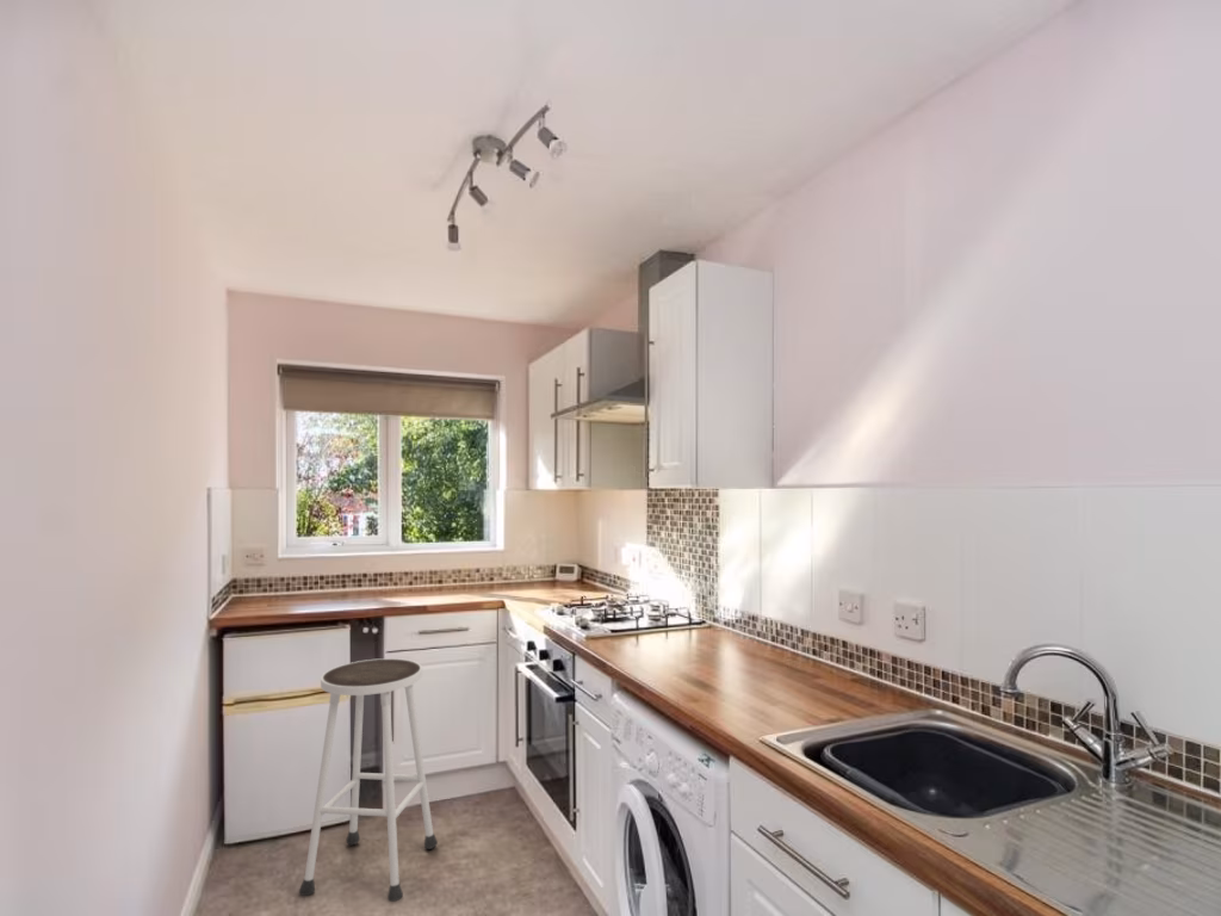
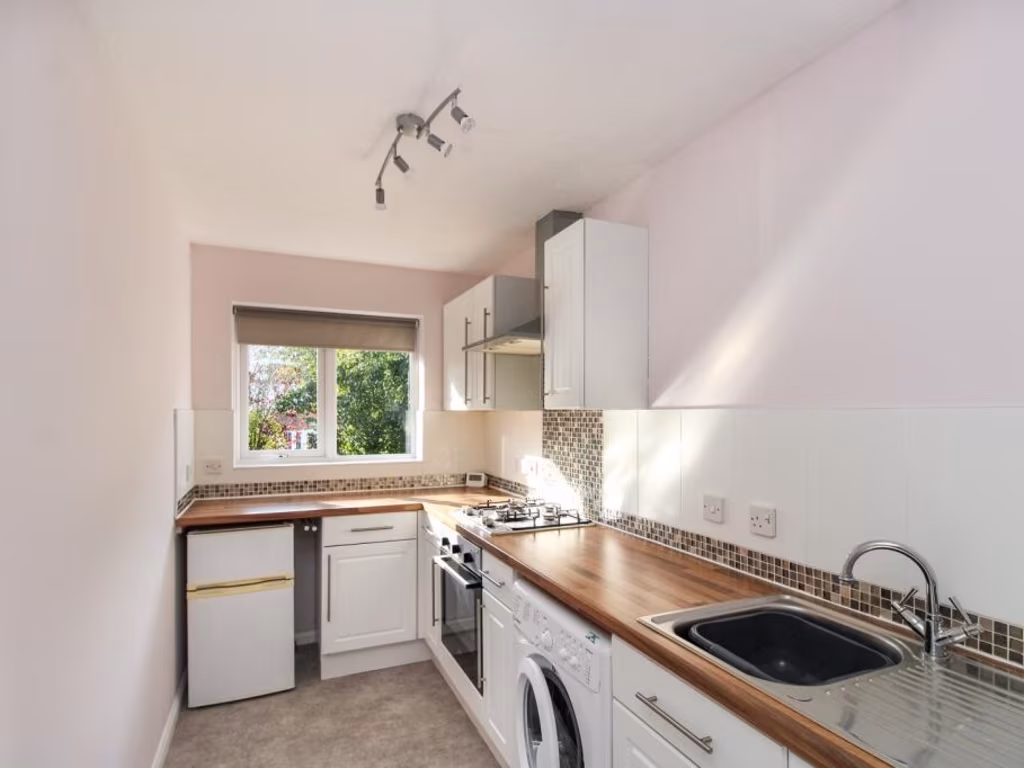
- stool [298,657,439,903]
